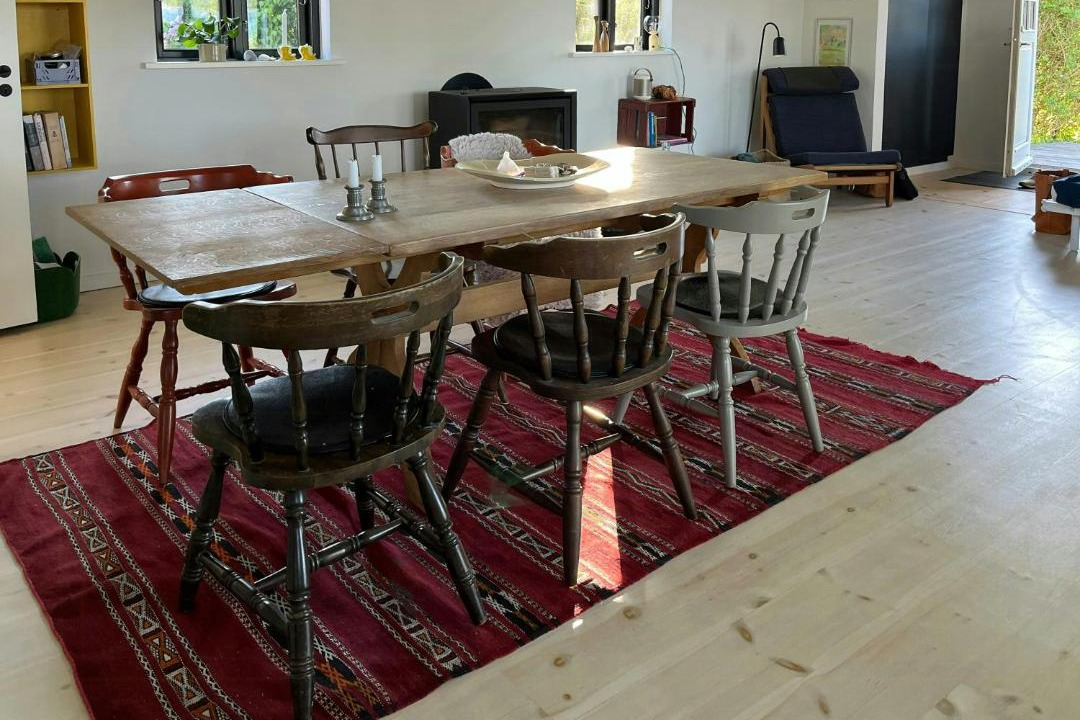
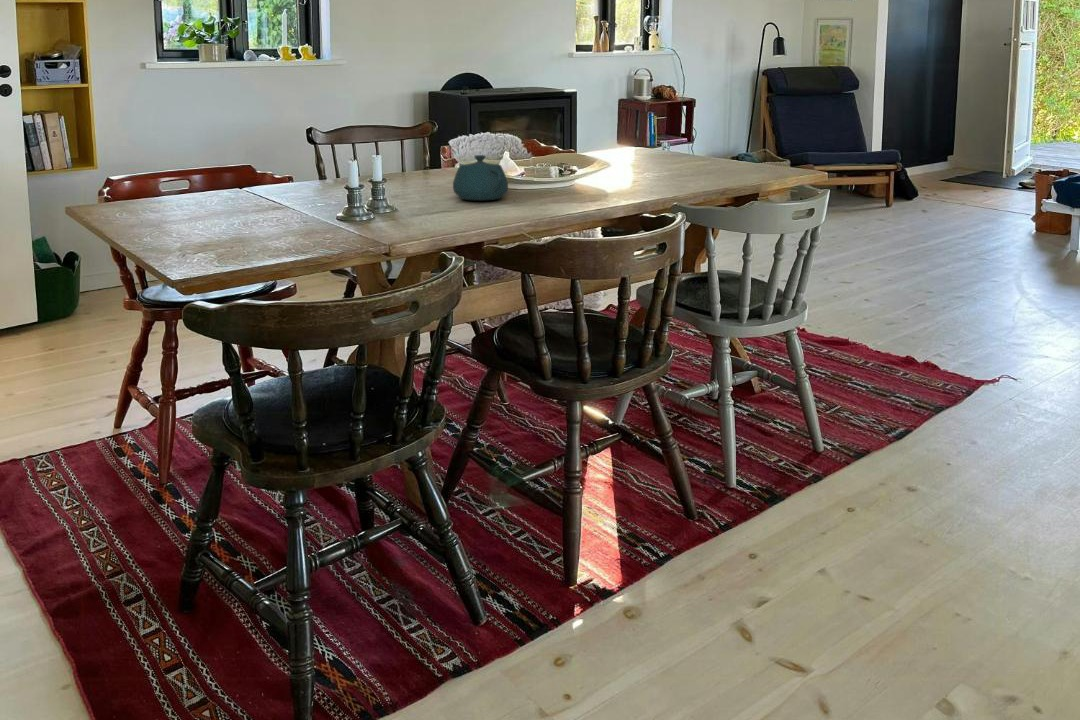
+ teapot [452,154,509,201]
